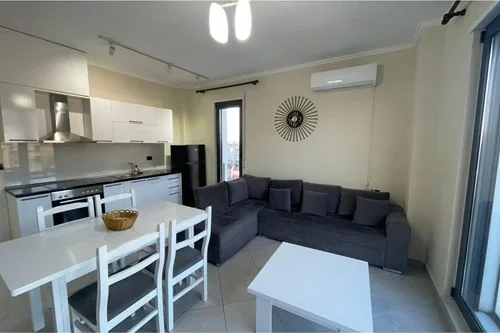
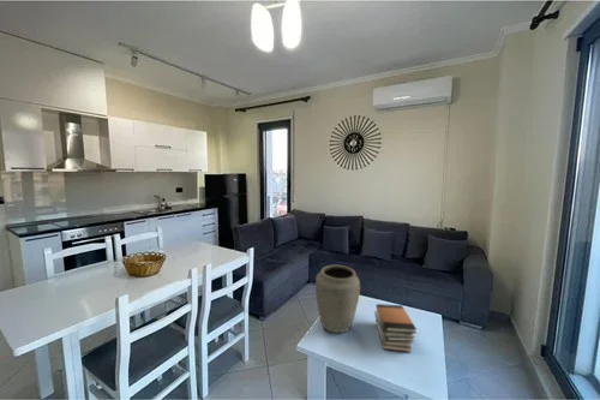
+ book stack [373,303,418,353]
+ vase [314,264,361,334]
